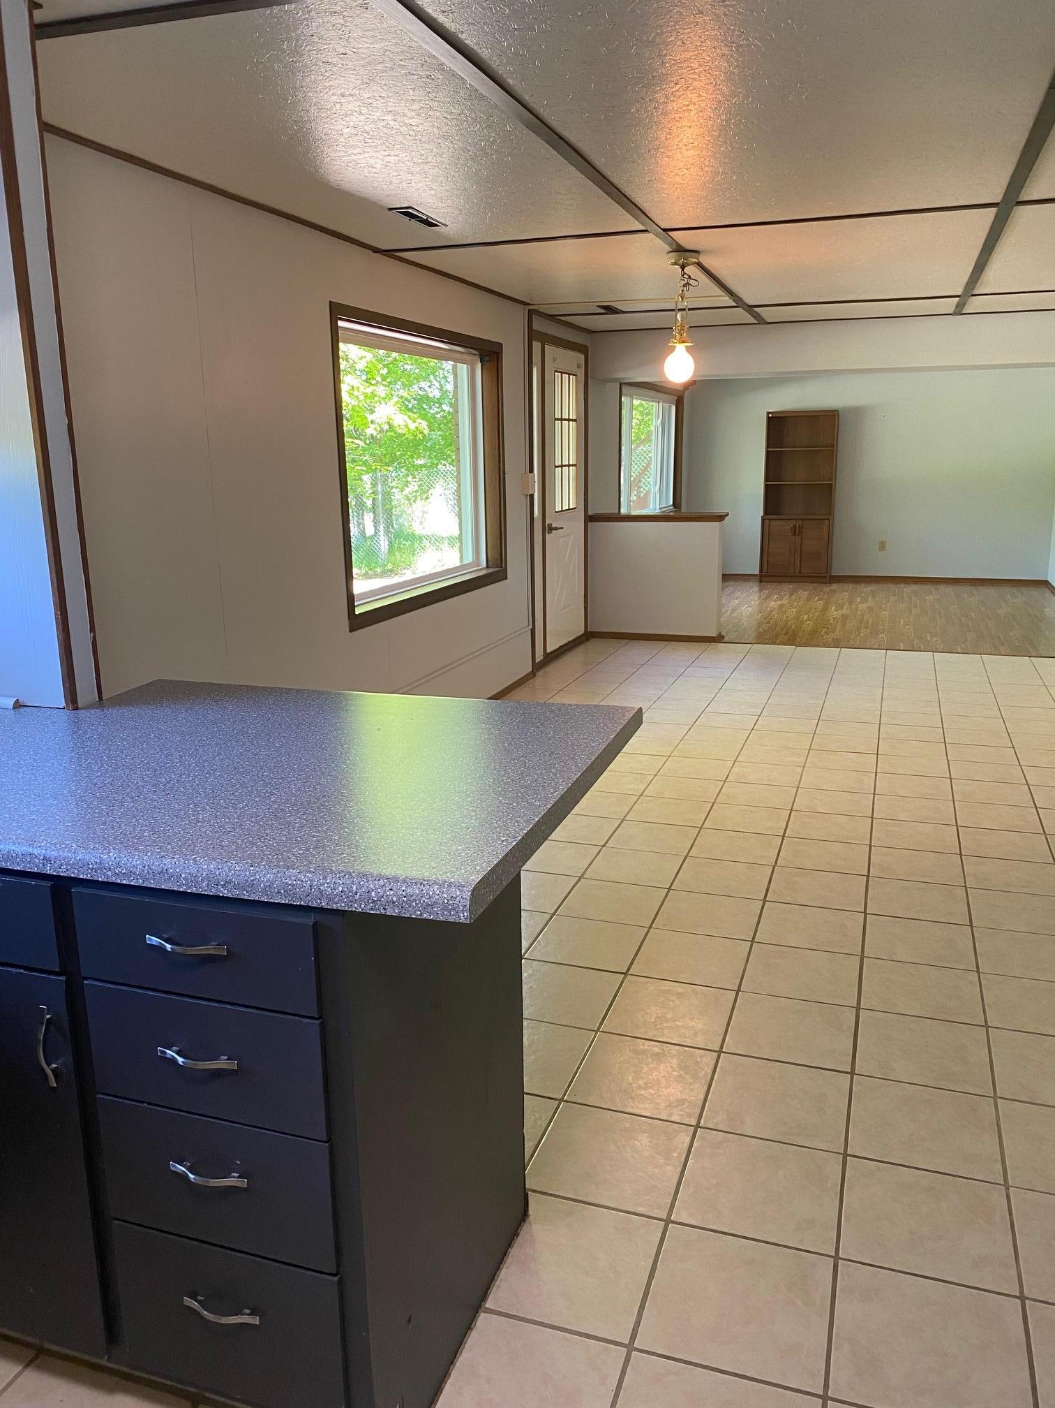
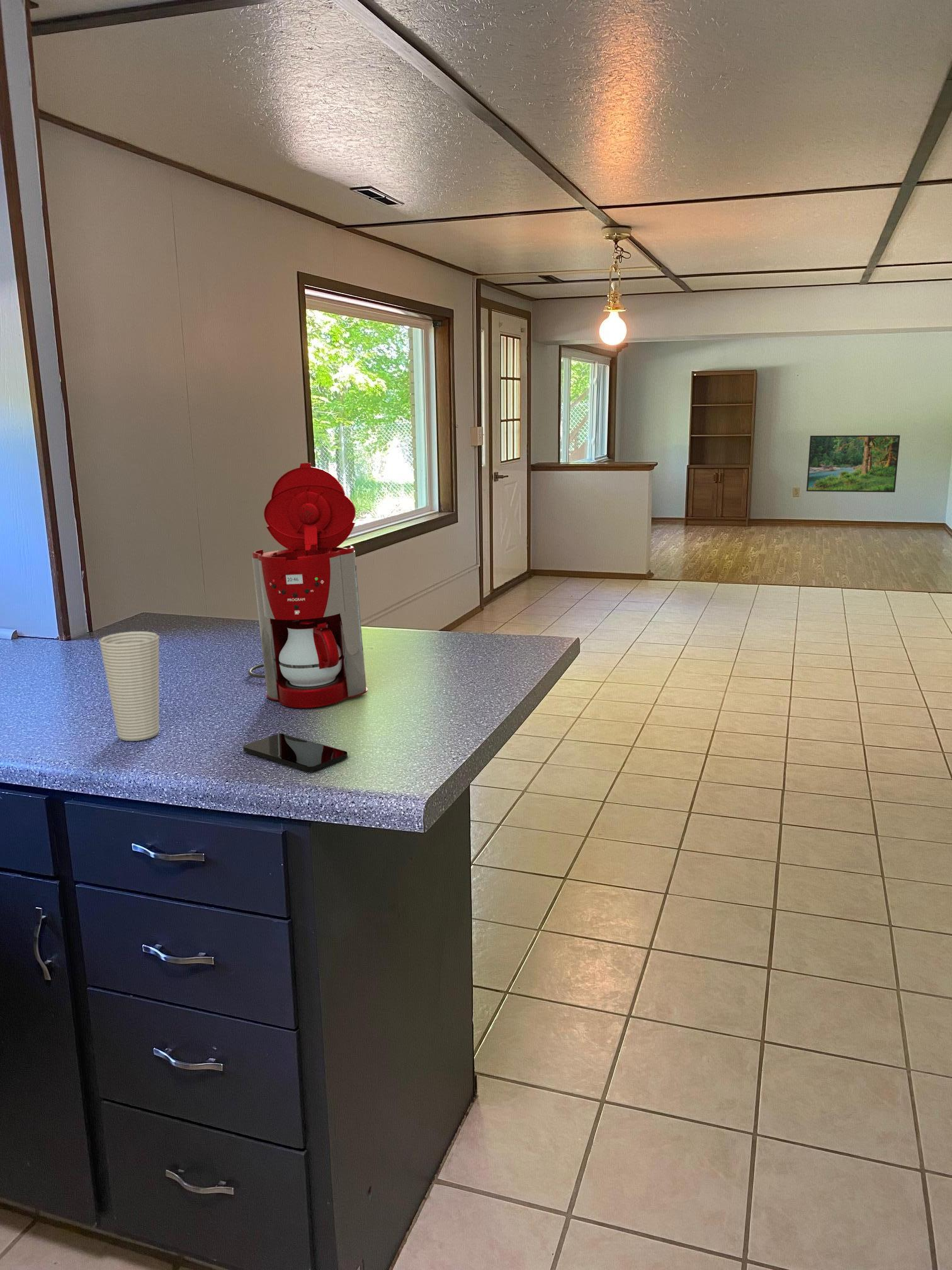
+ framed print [806,435,901,493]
+ cup [98,631,160,741]
+ smartphone [242,733,348,772]
+ coffee maker [247,462,368,709]
